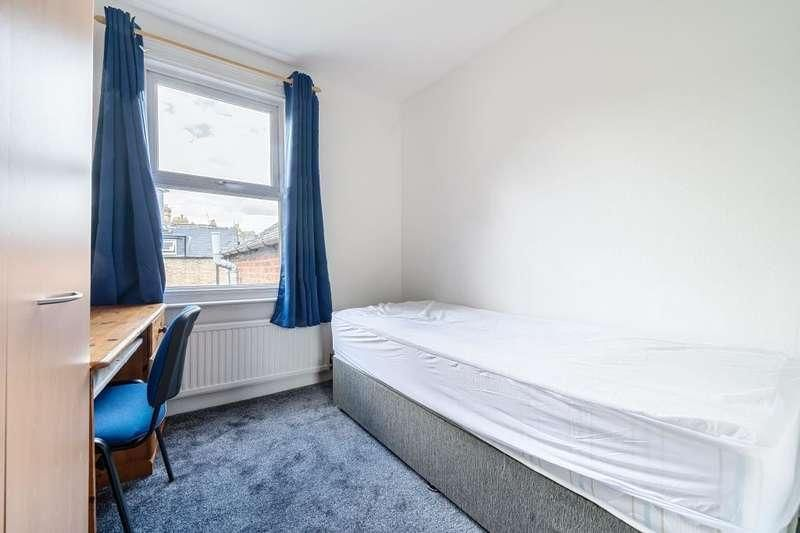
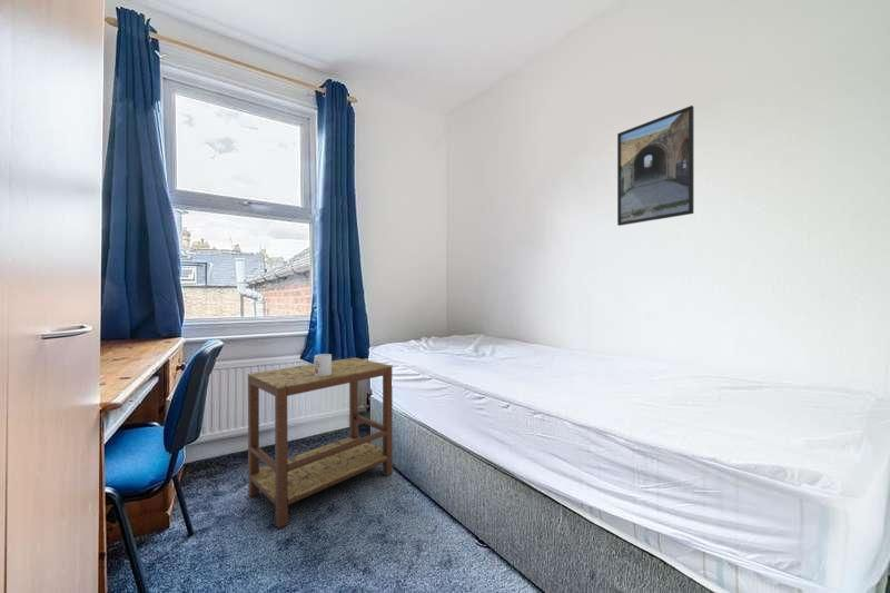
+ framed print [616,105,695,227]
+ mug [313,353,333,376]
+ side table [247,356,394,530]
